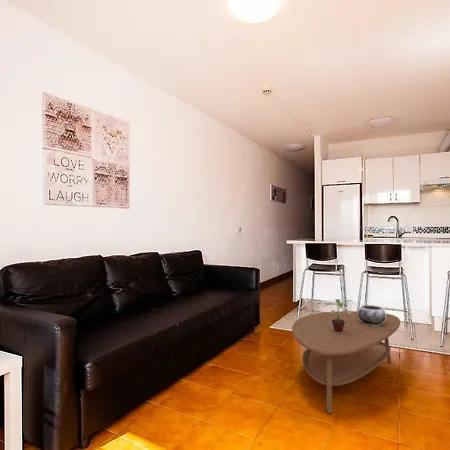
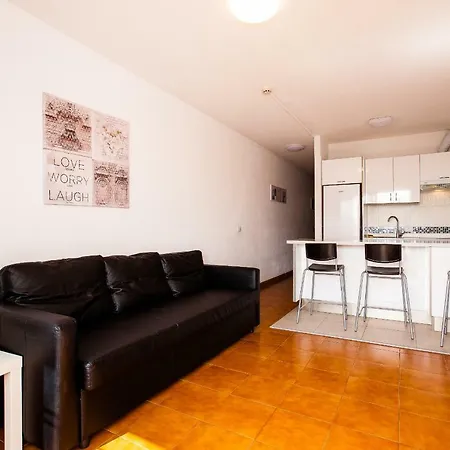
- decorative bowl [357,304,387,326]
- coffee table [291,310,401,415]
- potted plant [322,298,357,333]
